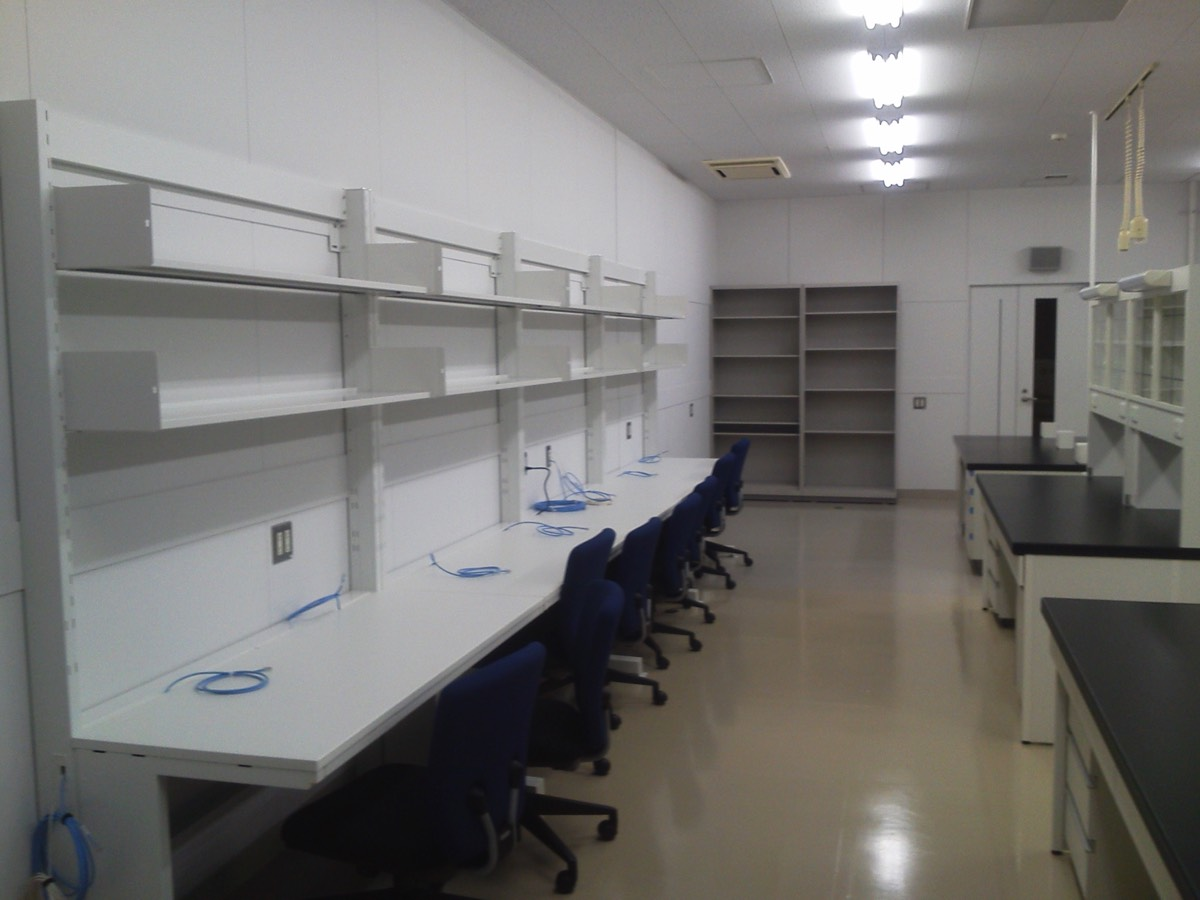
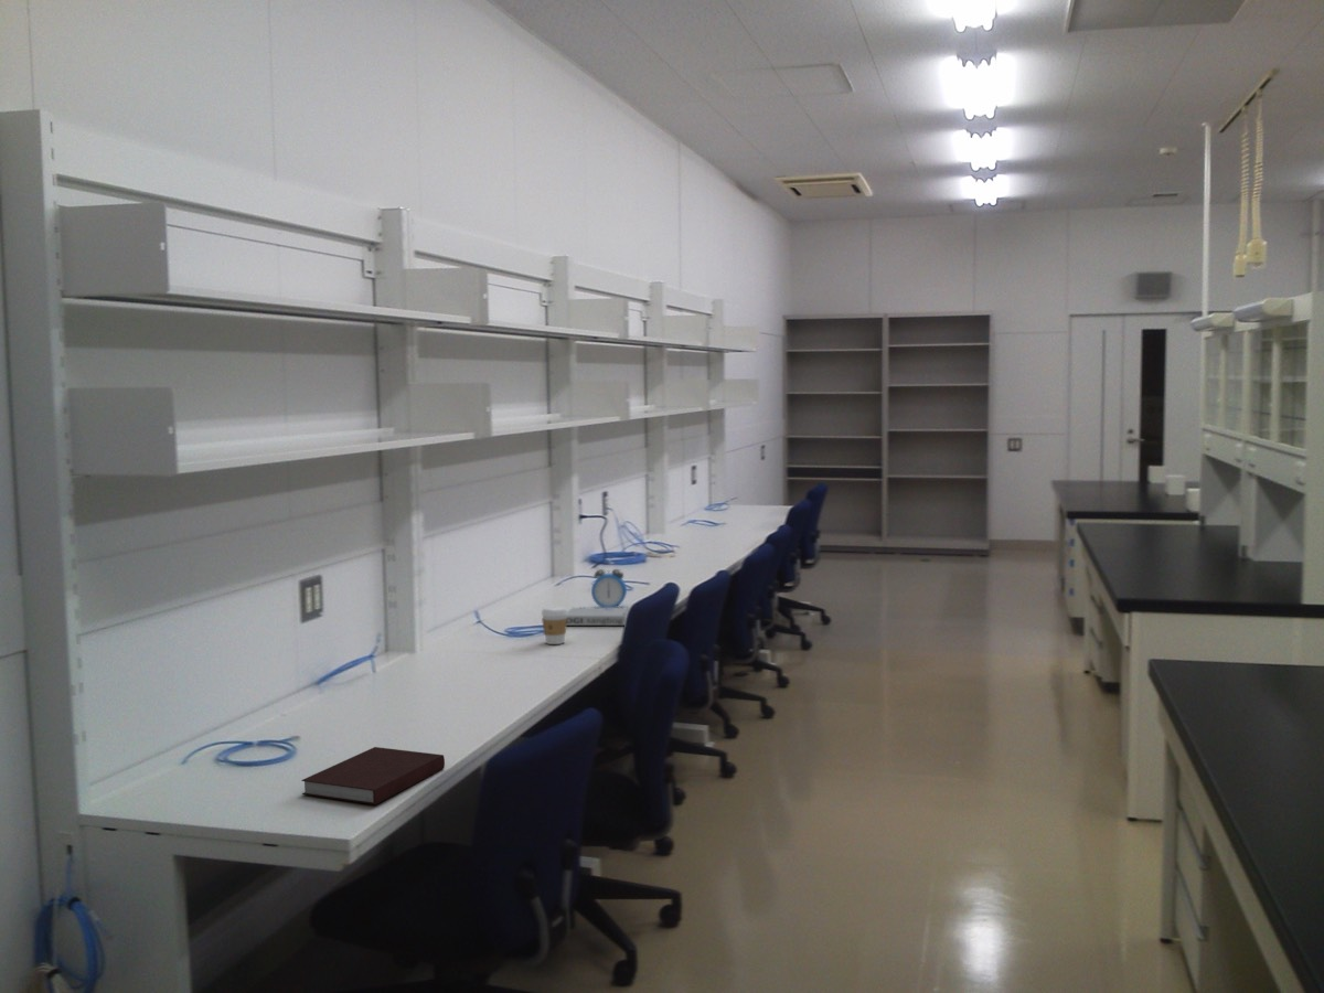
+ alarm clock [590,568,628,608]
+ coffee cup [541,606,568,645]
+ book [566,607,630,627]
+ notebook [300,746,446,805]
